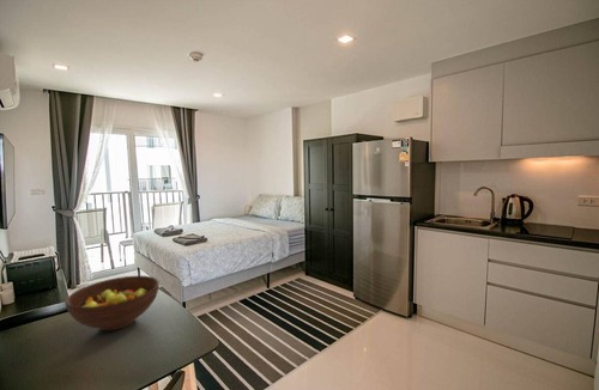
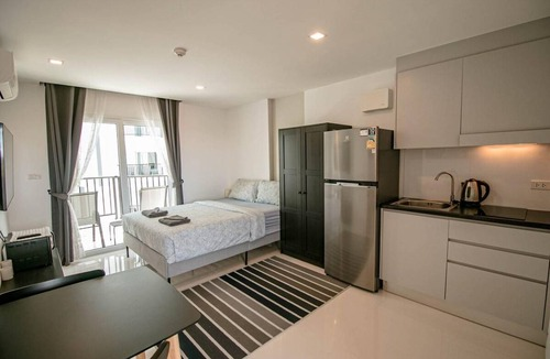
- fruit bowl [65,275,161,333]
